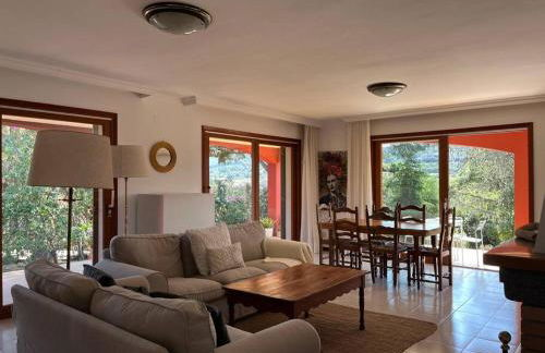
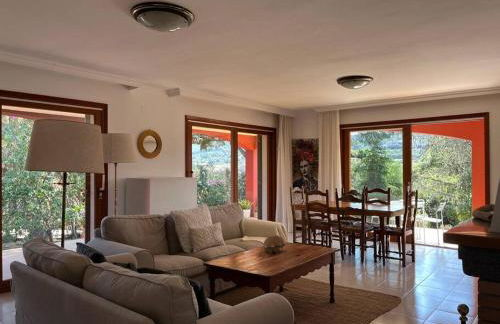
+ decorative bowl [263,234,287,255]
